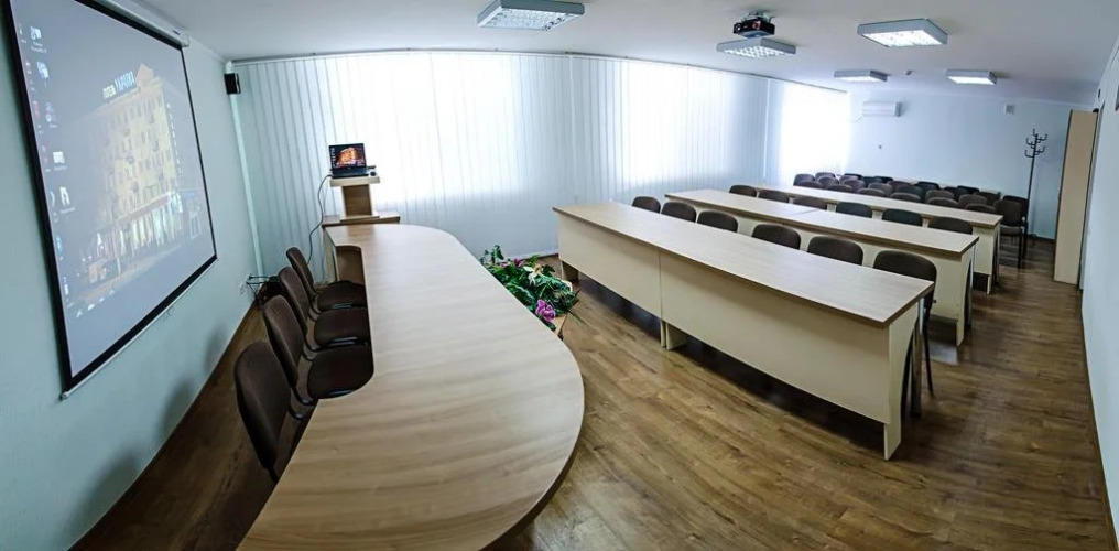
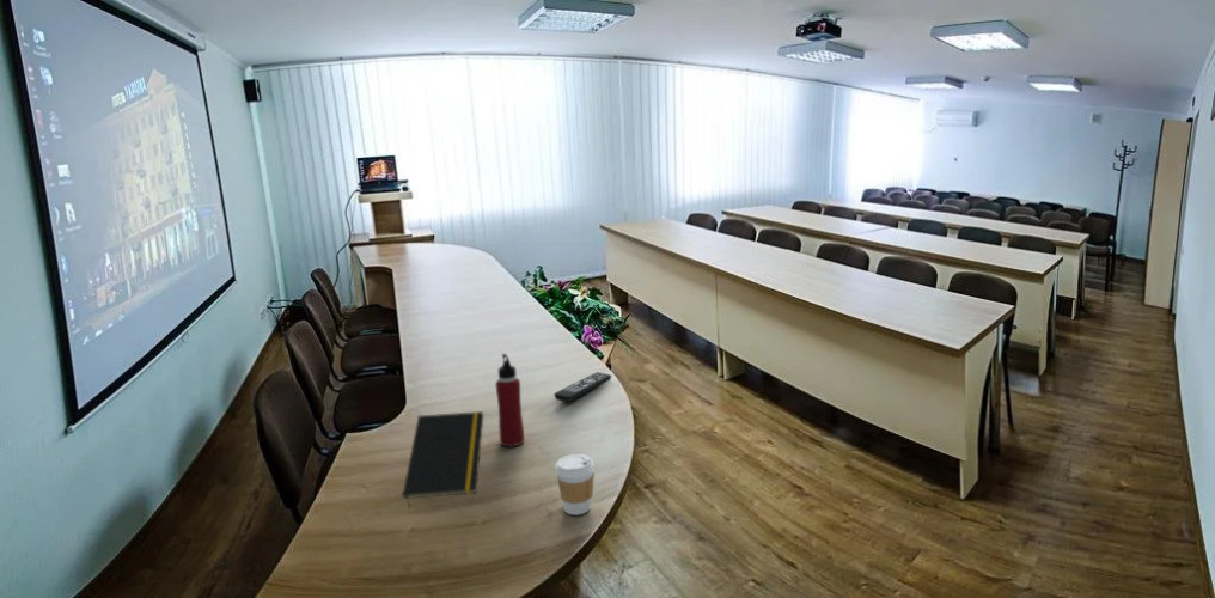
+ coffee cup [555,453,596,517]
+ notepad [401,410,484,509]
+ water bottle [495,353,525,447]
+ remote control [552,371,612,403]
